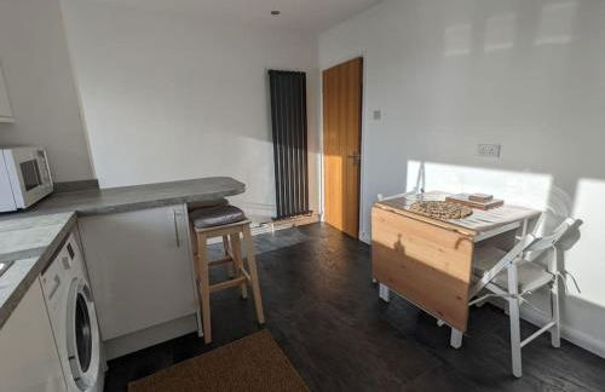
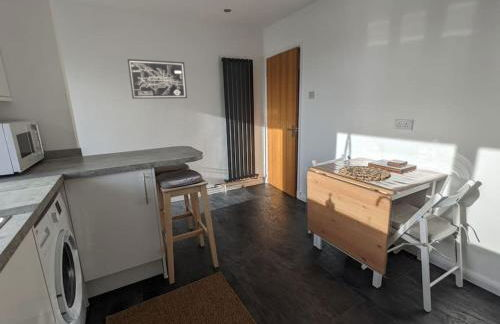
+ wall art [127,58,188,100]
